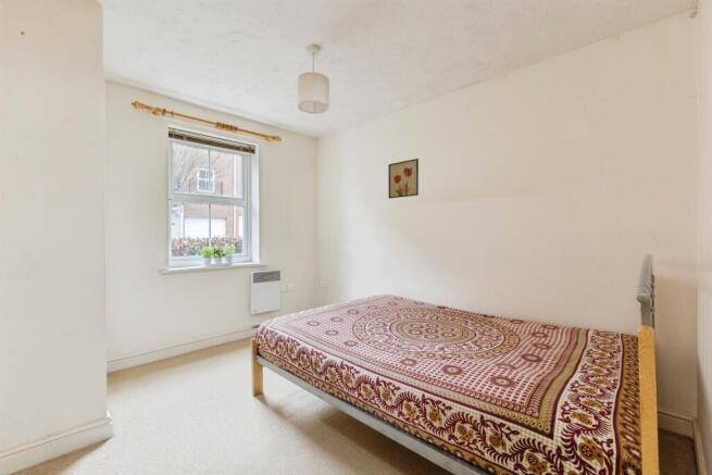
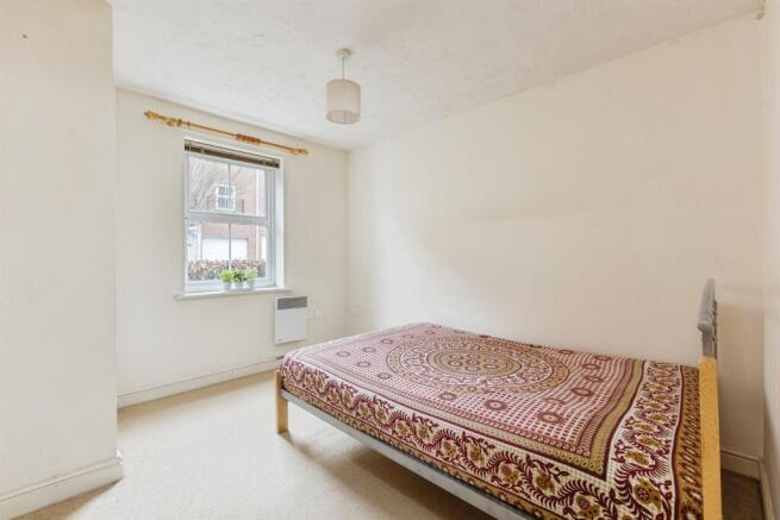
- wall art [387,158,420,200]
